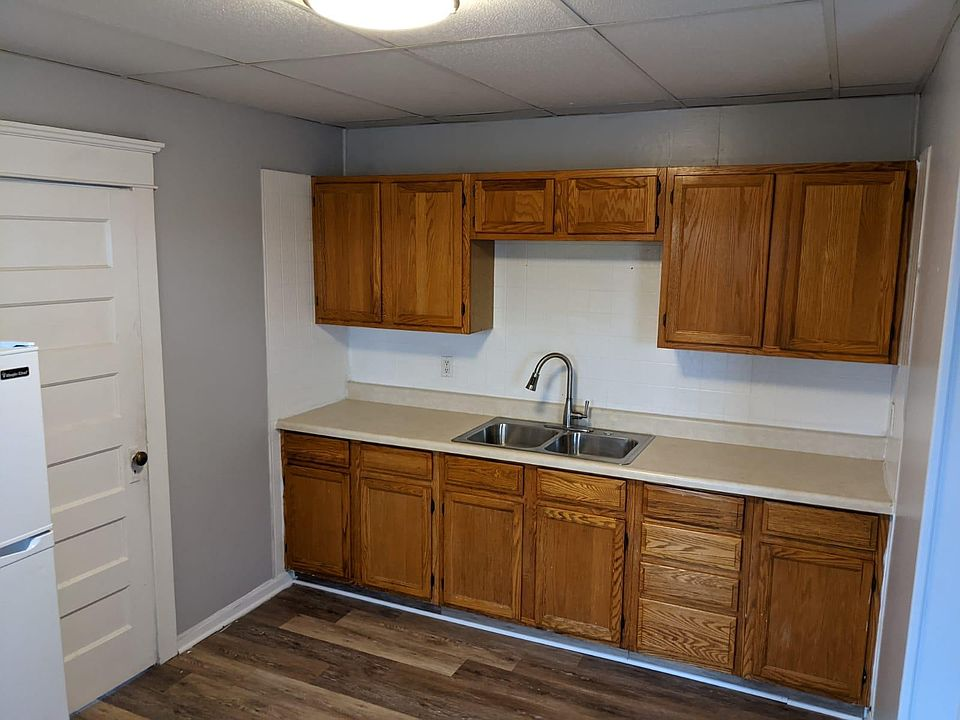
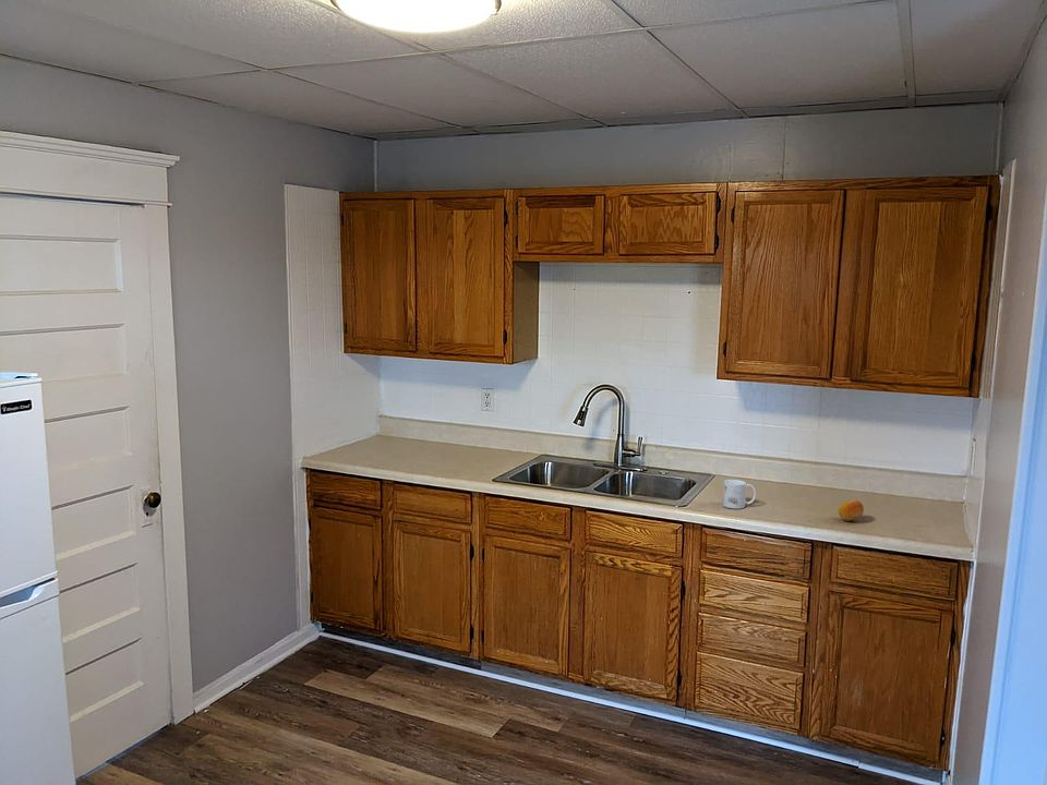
+ fruit [838,498,865,522]
+ mug [722,479,757,509]
